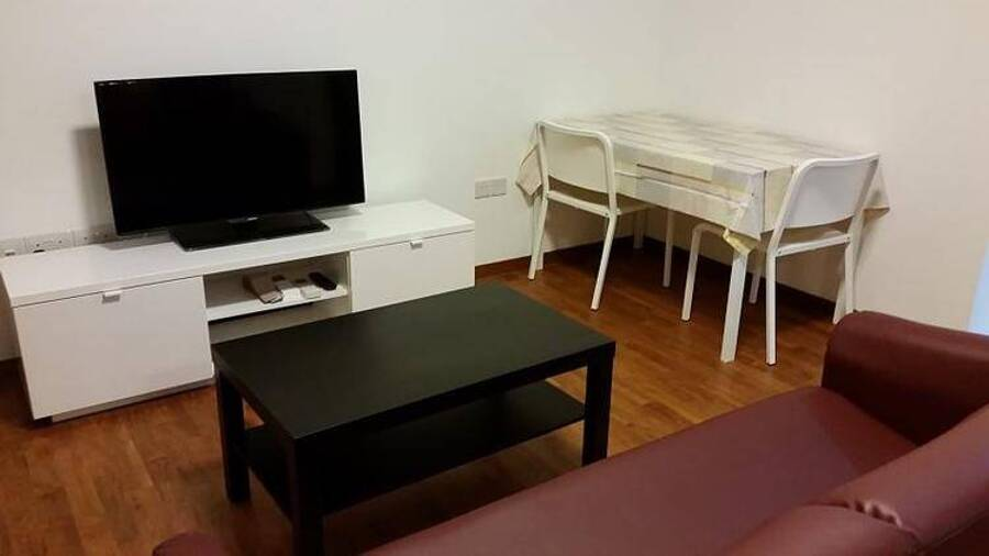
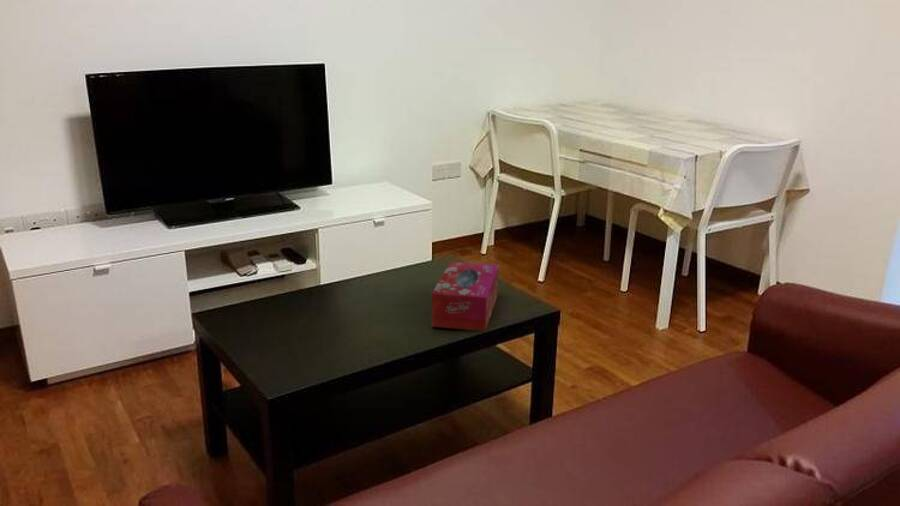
+ tissue box [431,261,500,332]
